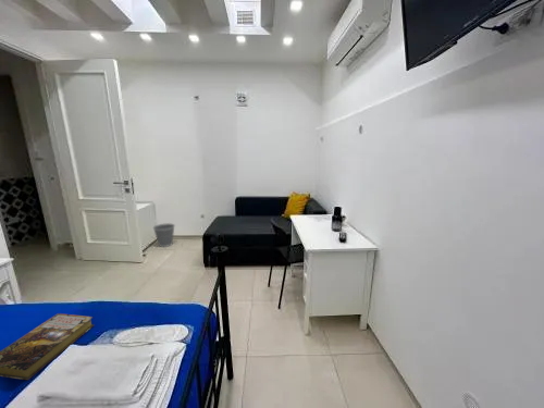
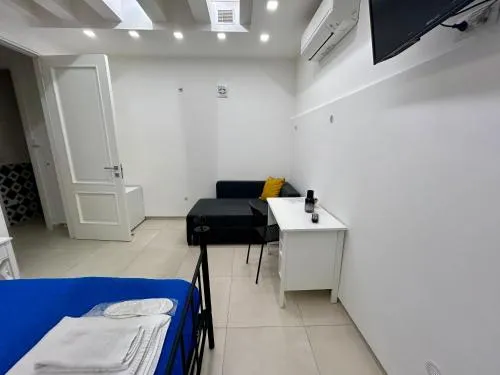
- book [0,312,96,381]
- wastebasket [152,222,176,248]
